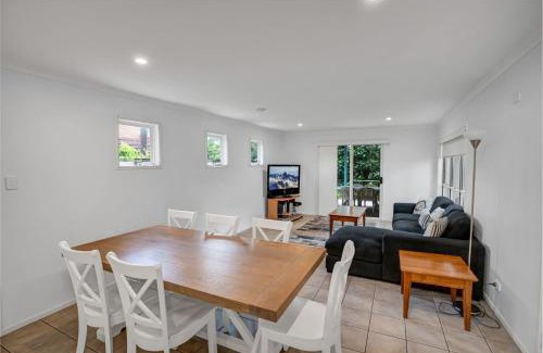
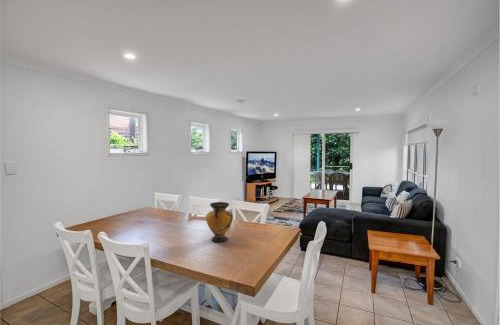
+ vase [205,201,234,243]
